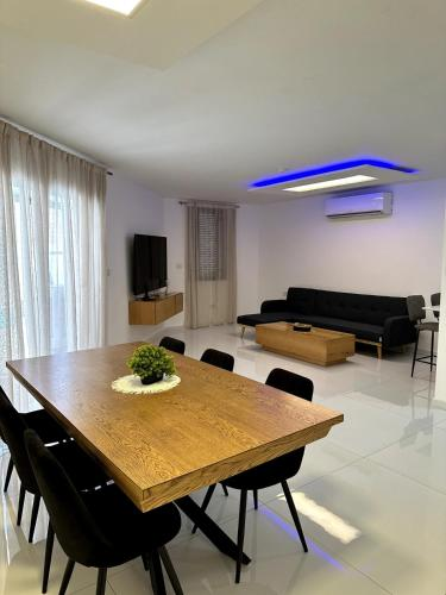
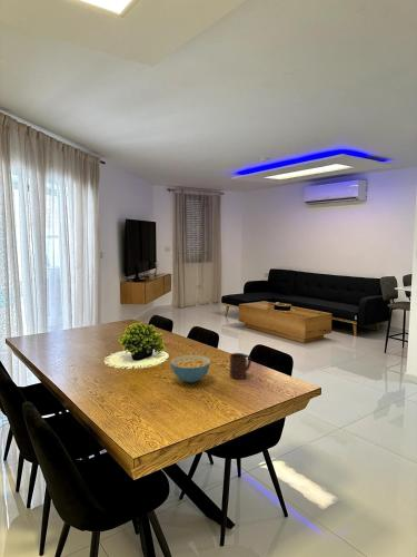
+ cup [229,352,252,380]
+ cereal bowl [169,354,211,383]
